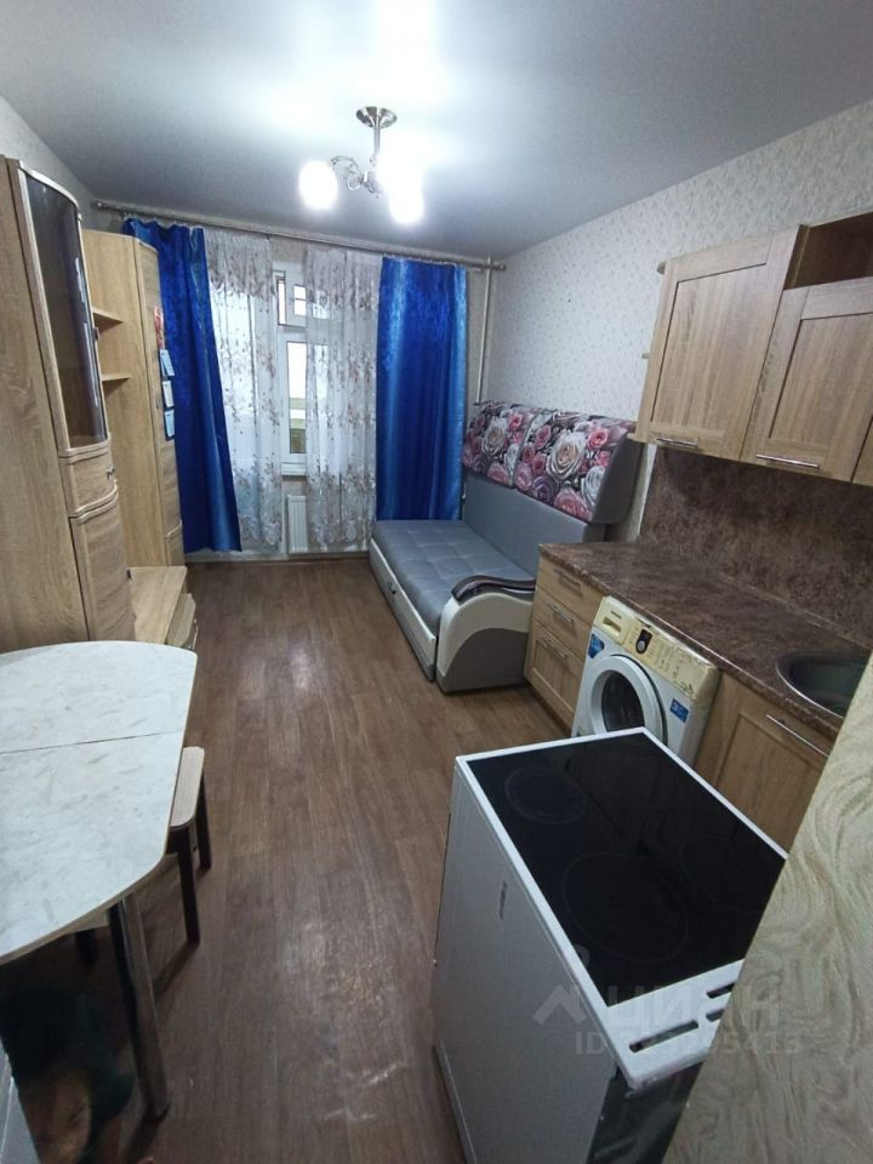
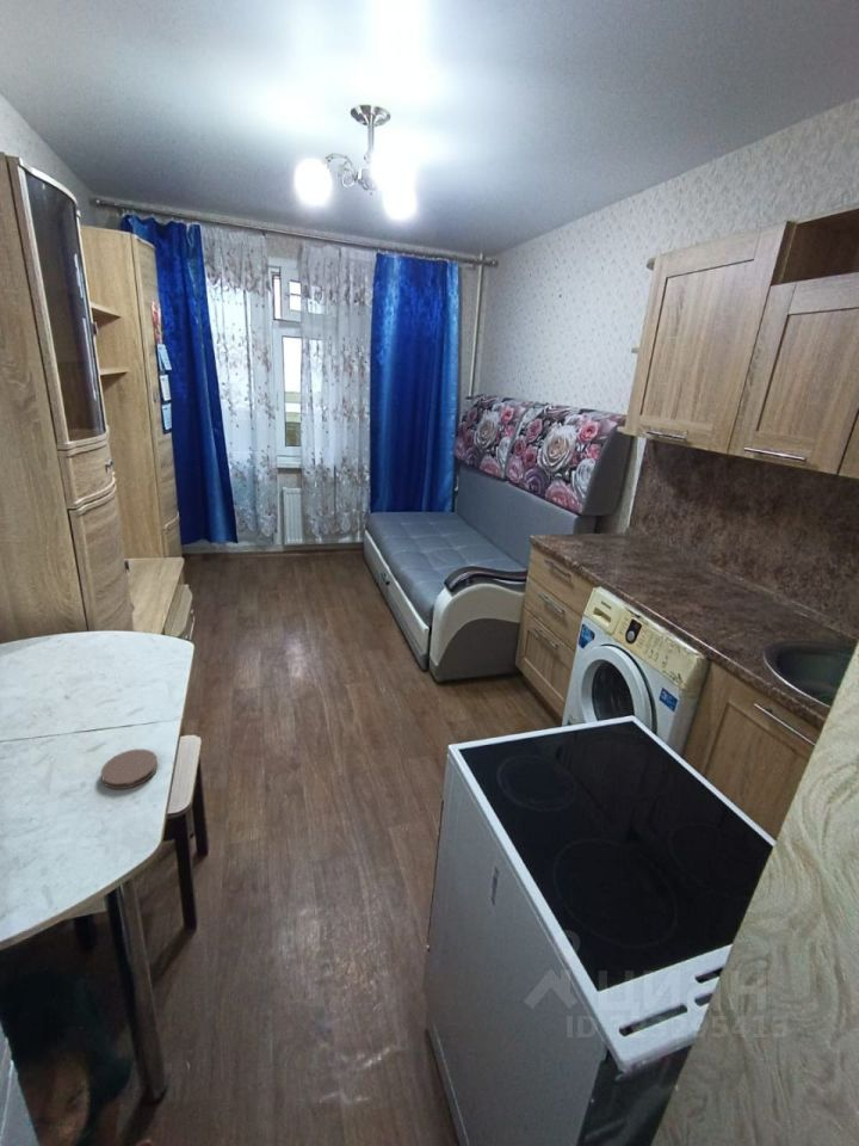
+ coaster [100,748,159,790]
